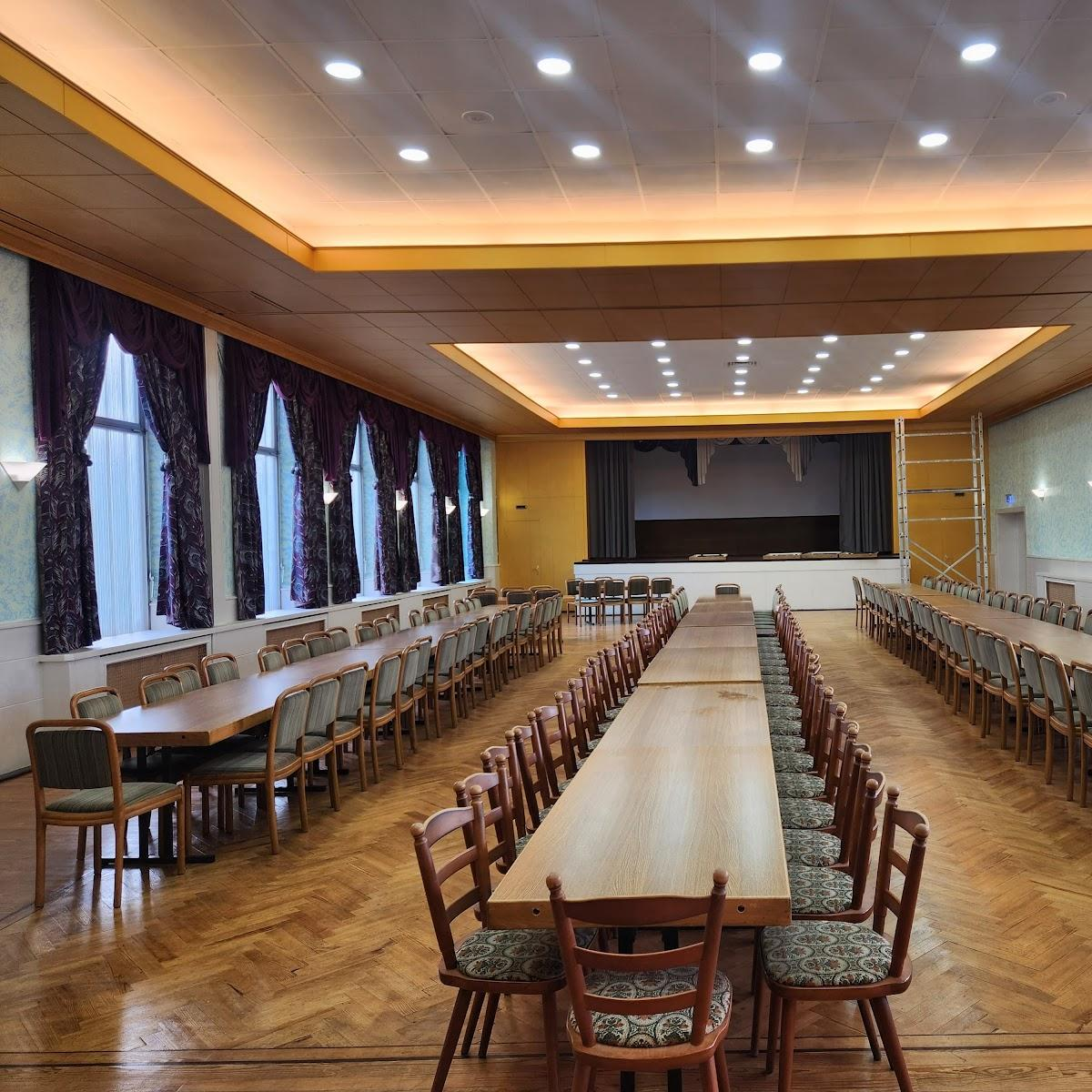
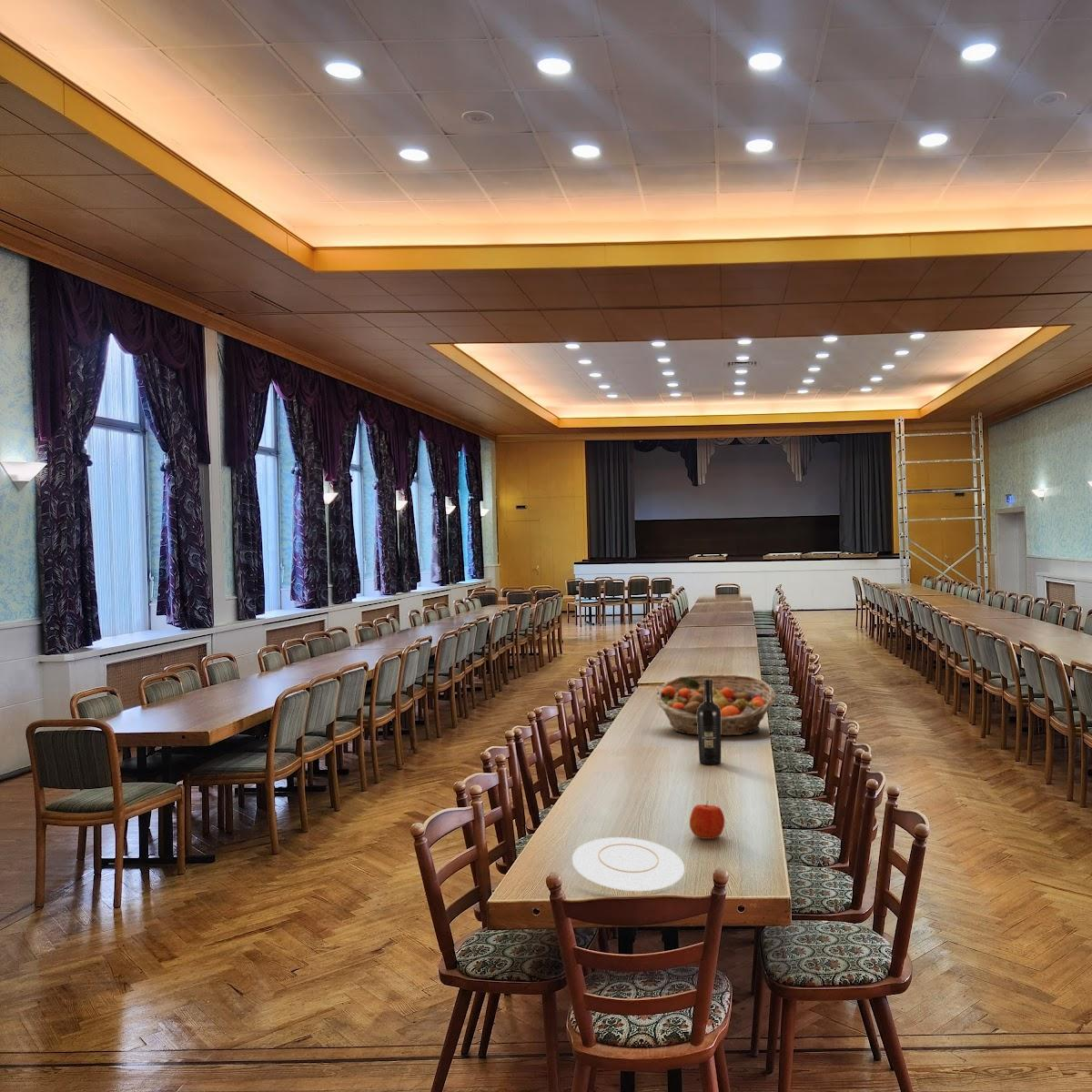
+ wine bottle [697,679,722,765]
+ apple [689,800,725,840]
+ plate [571,836,685,892]
+ fruit basket [654,673,777,736]
